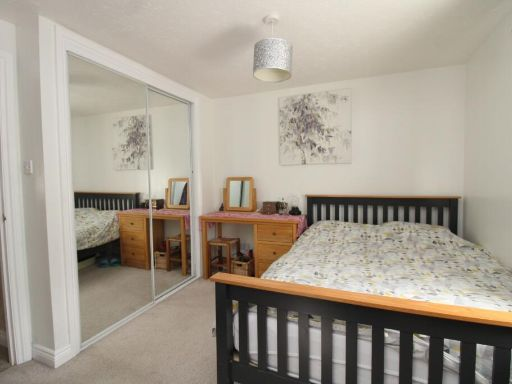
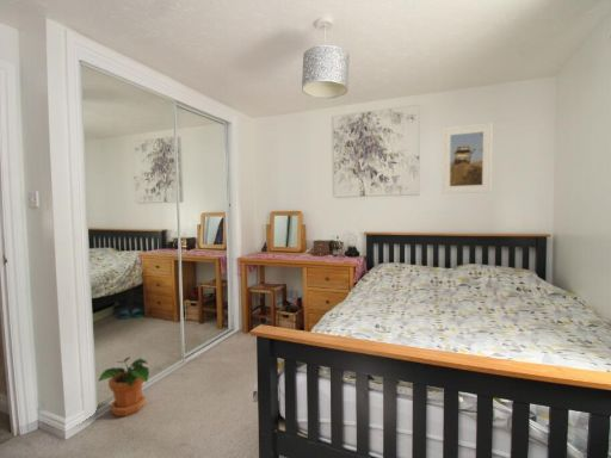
+ potted plant [97,355,150,417]
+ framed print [440,122,493,194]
